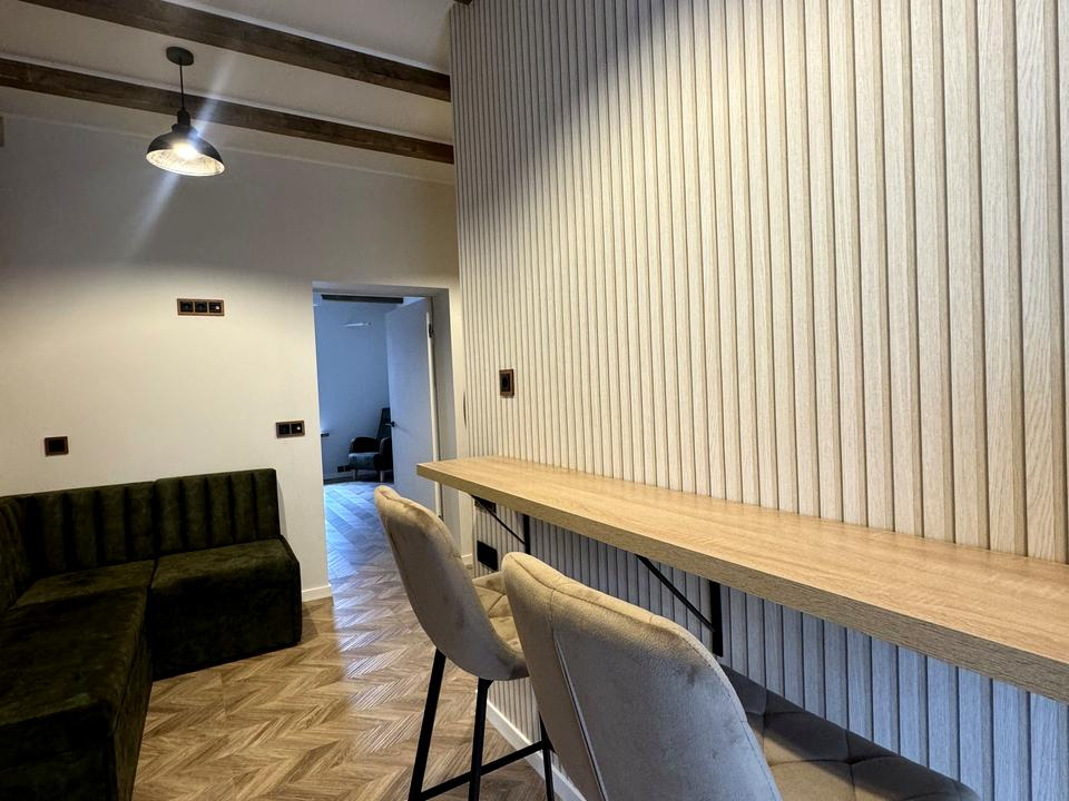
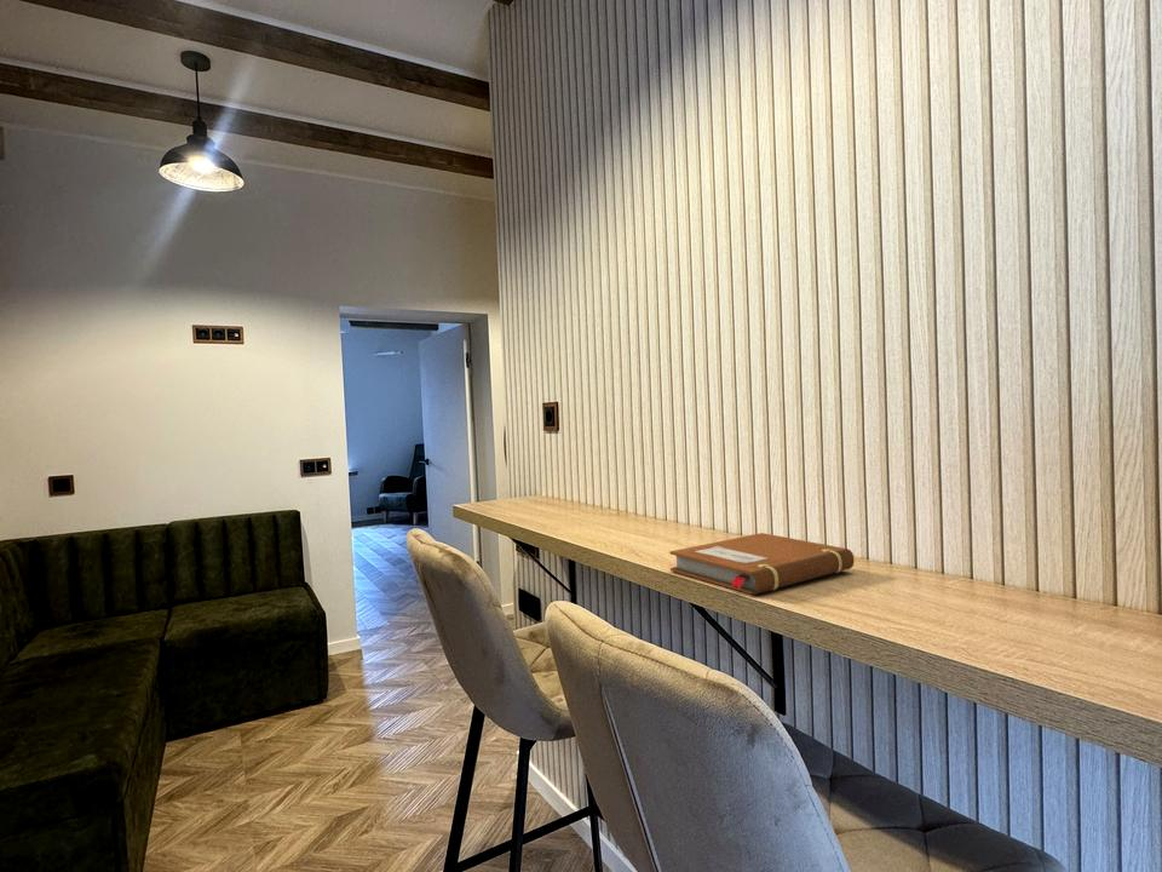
+ notebook [668,532,856,596]
